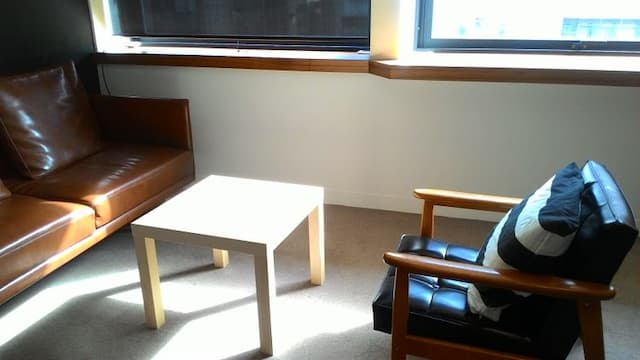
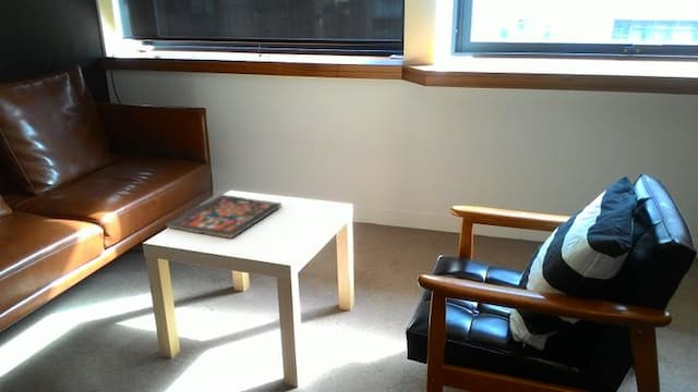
+ board game [165,194,282,240]
